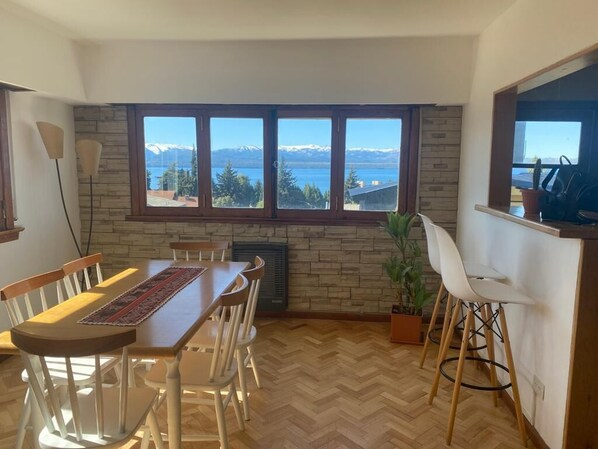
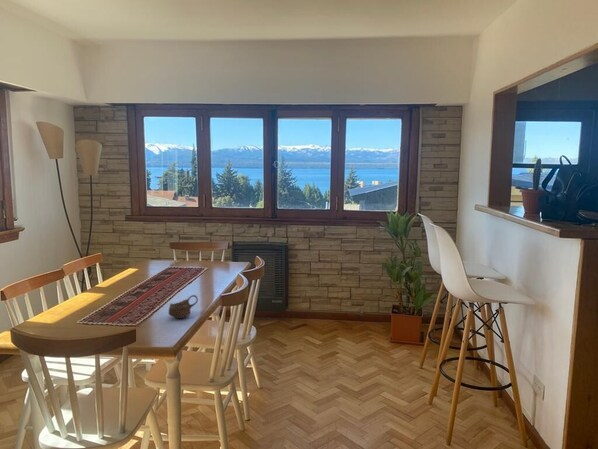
+ cup [168,294,199,319]
